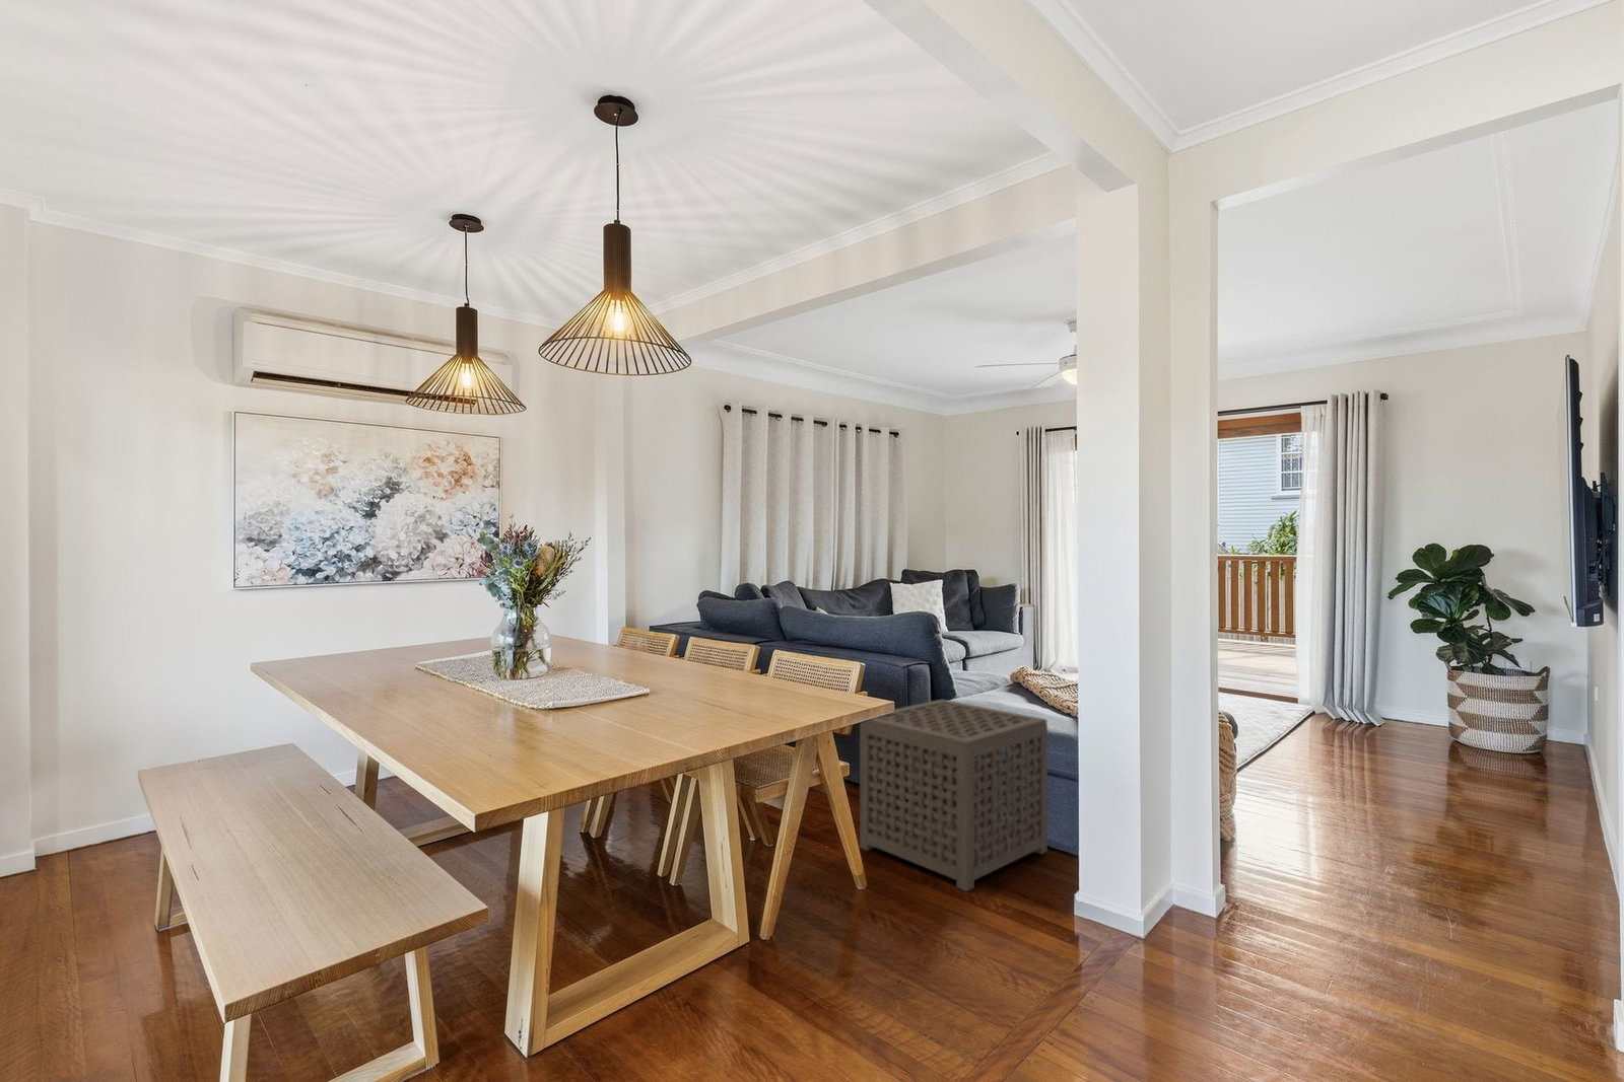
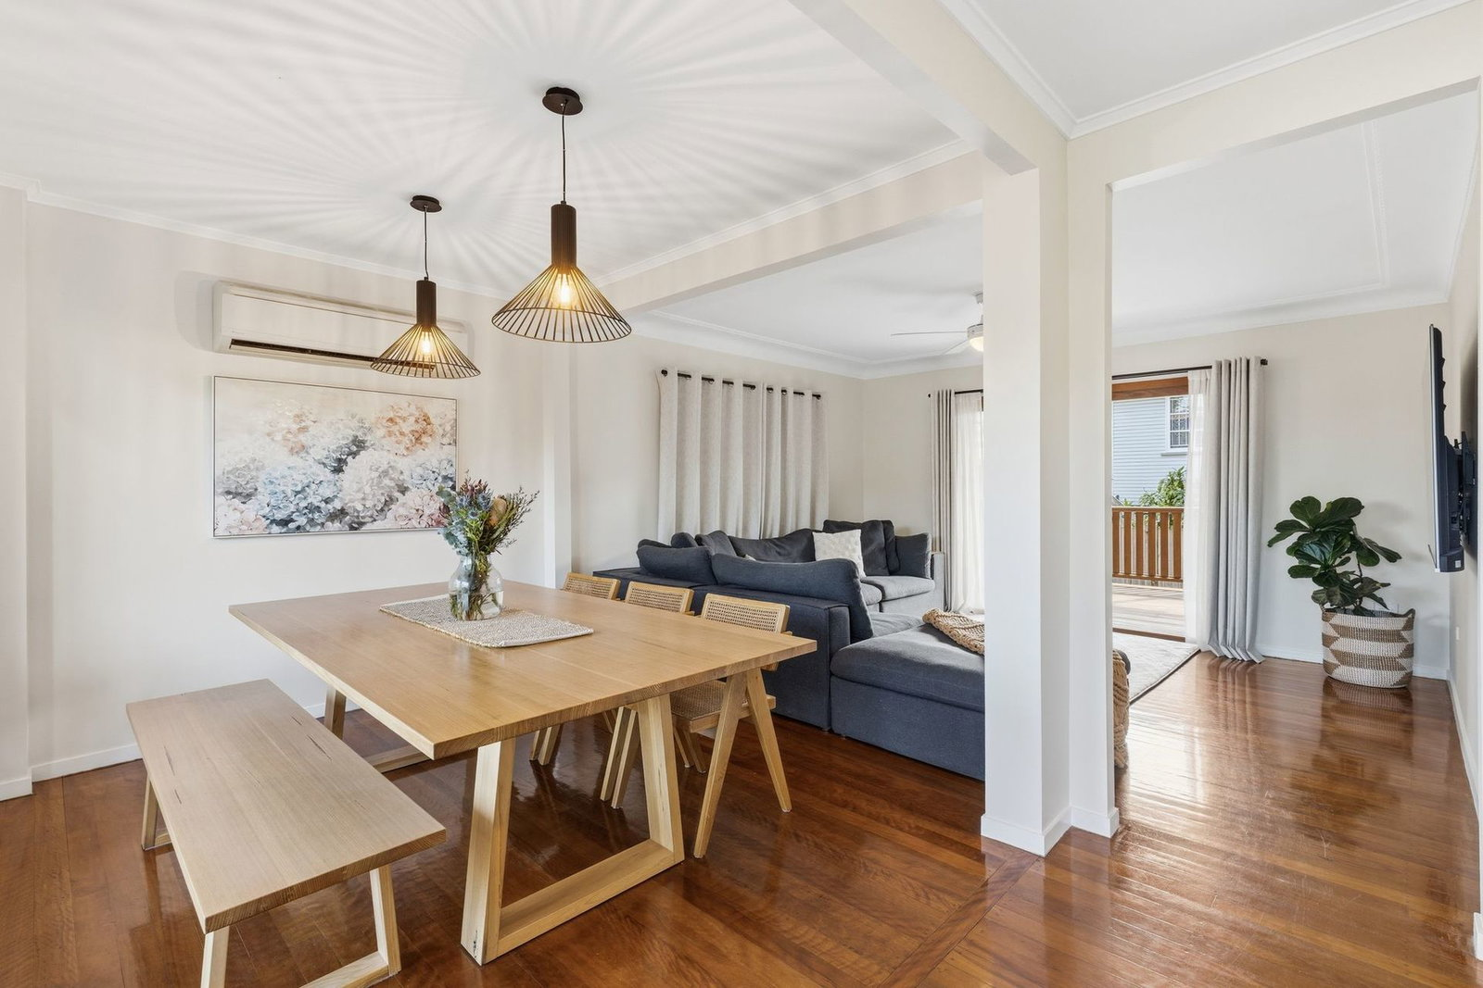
- side table [859,699,1049,892]
